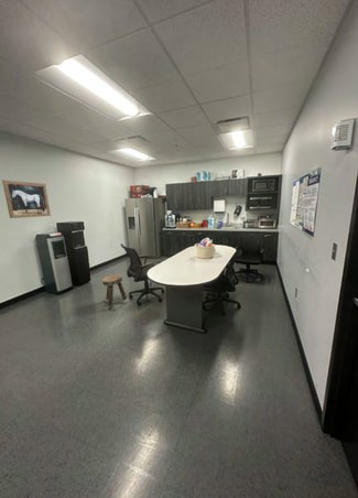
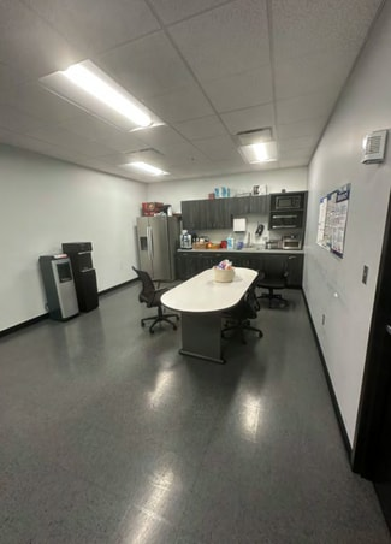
- stool [101,274,130,312]
- wall art [1,180,52,219]
